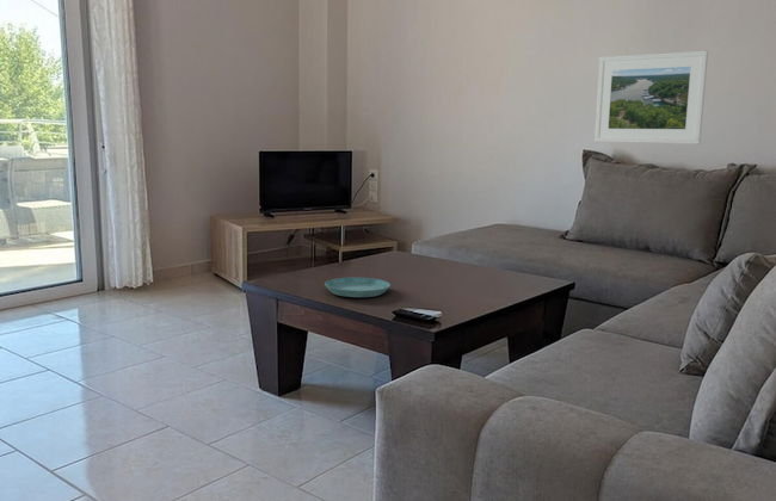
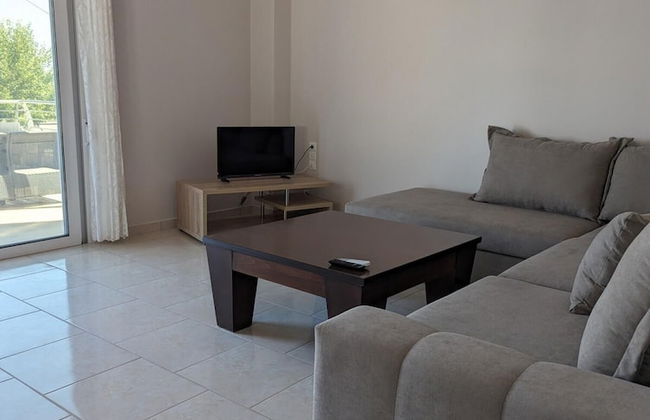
- saucer [324,277,392,298]
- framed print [593,49,709,146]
